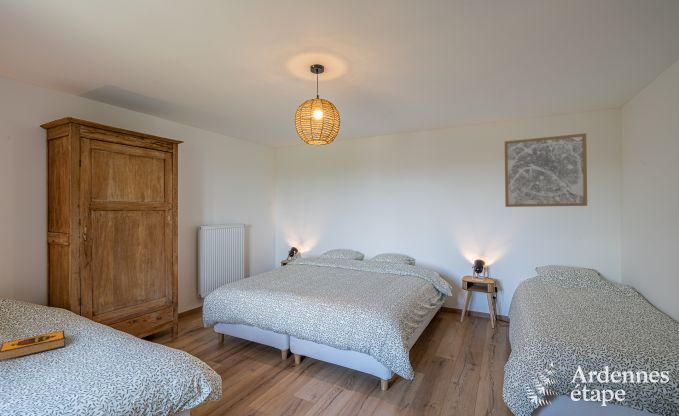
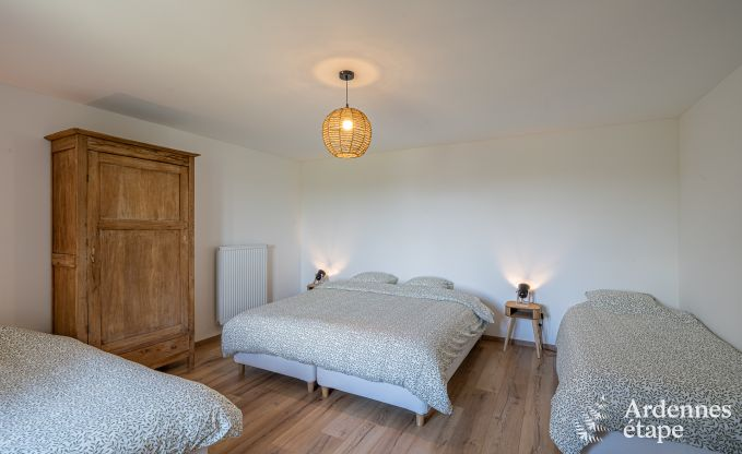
- hardback book [0,329,66,362]
- wall art [504,132,588,208]
